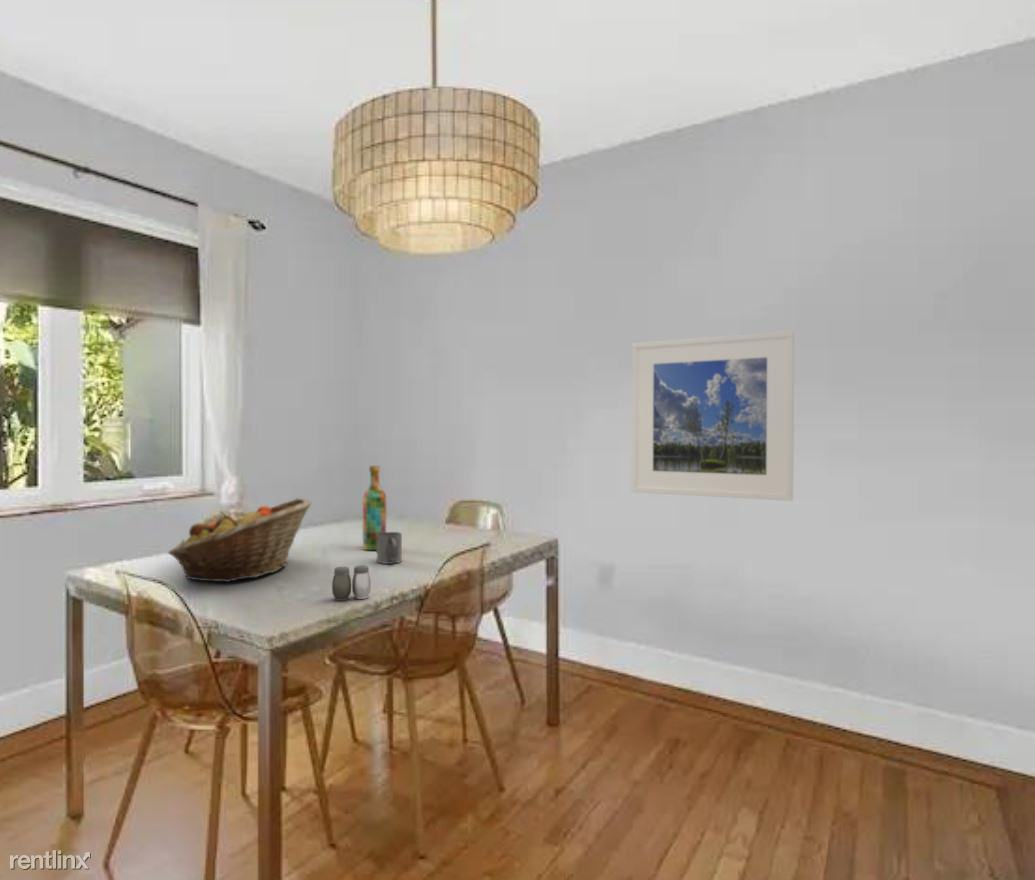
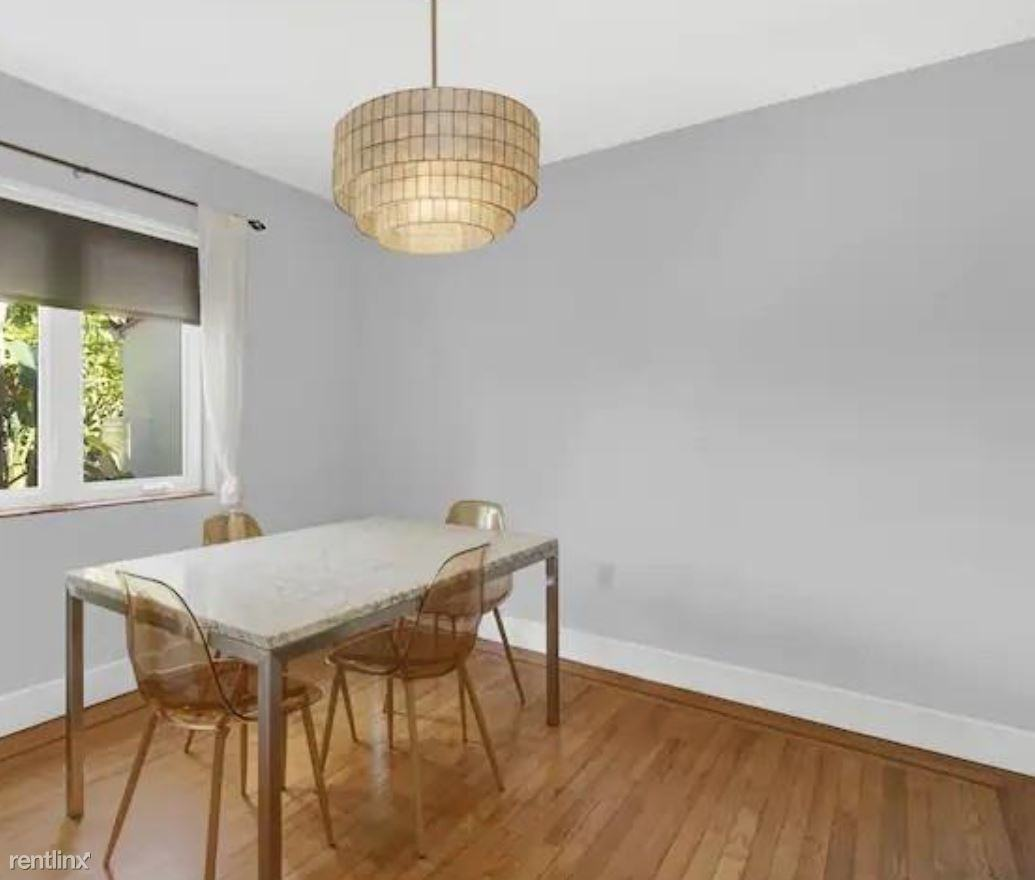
- fruit basket [167,497,312,583]
- salt and pepper shaker [331,564,371,601]
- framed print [631,330,795,502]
- mug [376,531,403,565]
- wine bottle [362,464,387,551]
